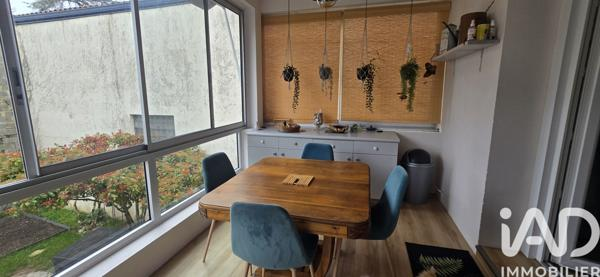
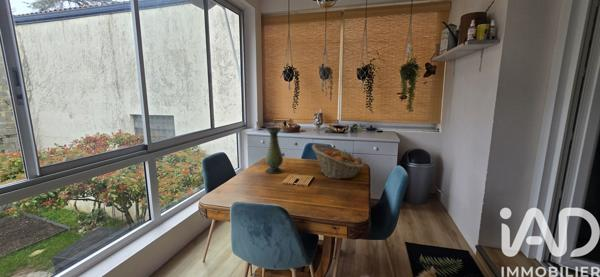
+ vase [265,126,284,175]
+ fruit basket [311,143,365,180]
